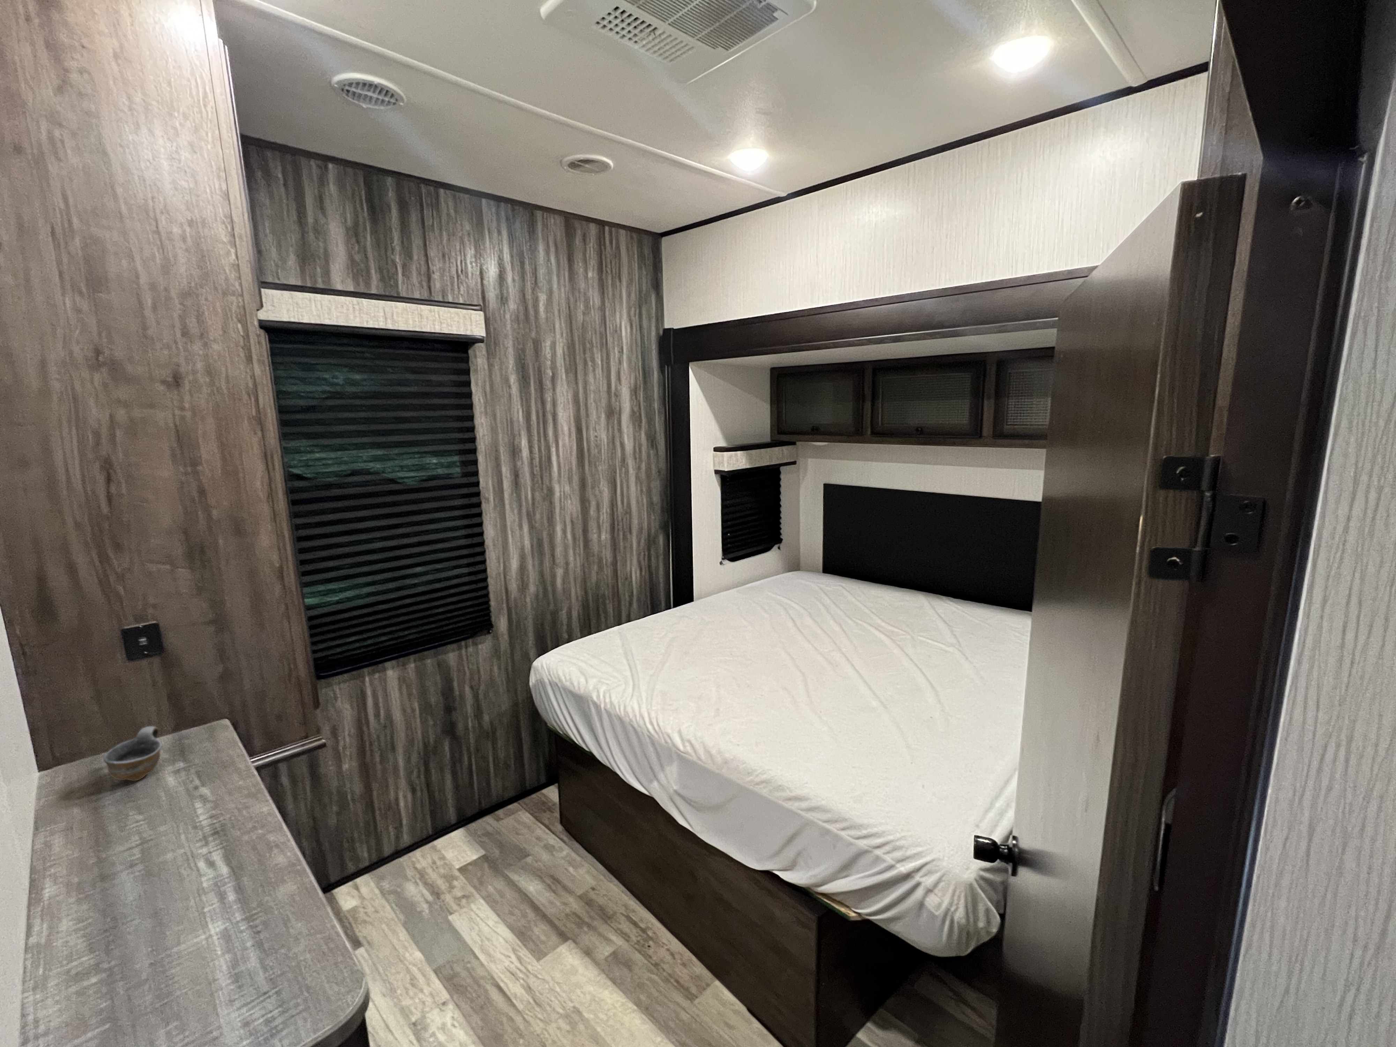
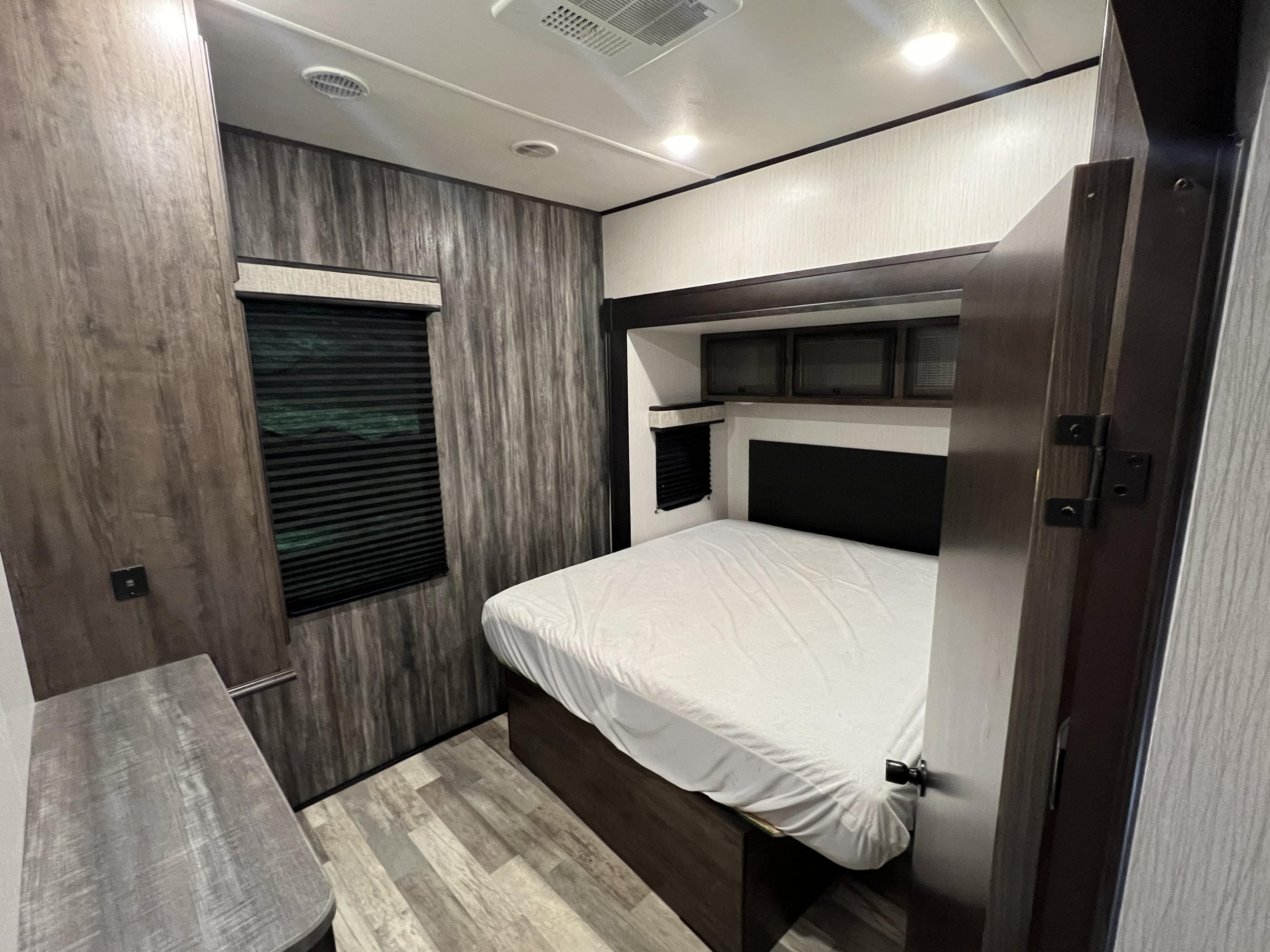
- cup [102,726,163,781]
